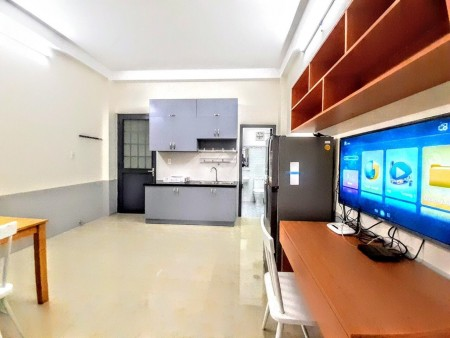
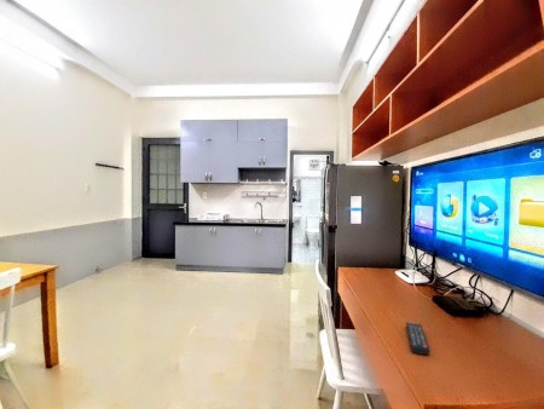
+ remote control [405,321,430,356]
